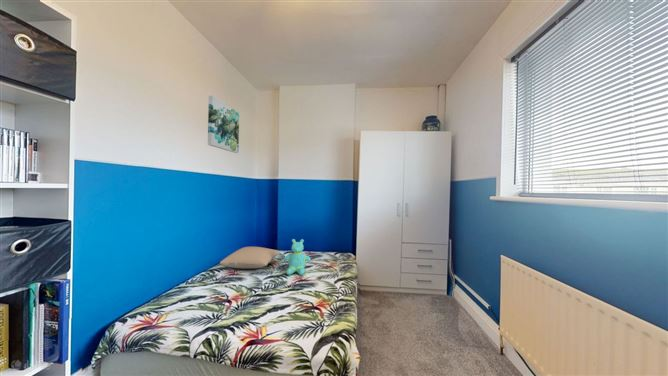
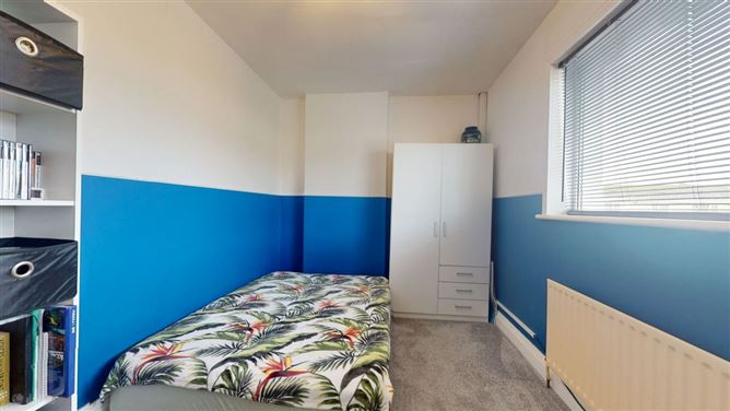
- pillow [219,246,281,270]
- teddy bear [283,238,312,276]
- wall art [207,95,240,154]
